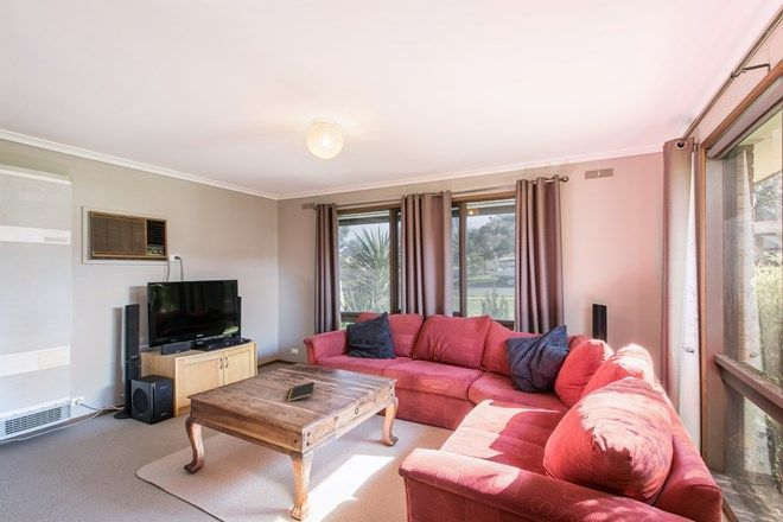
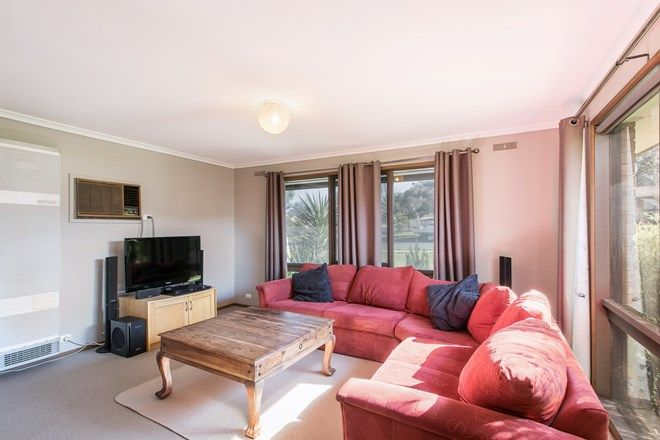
- notepad [285,381,316,403]
